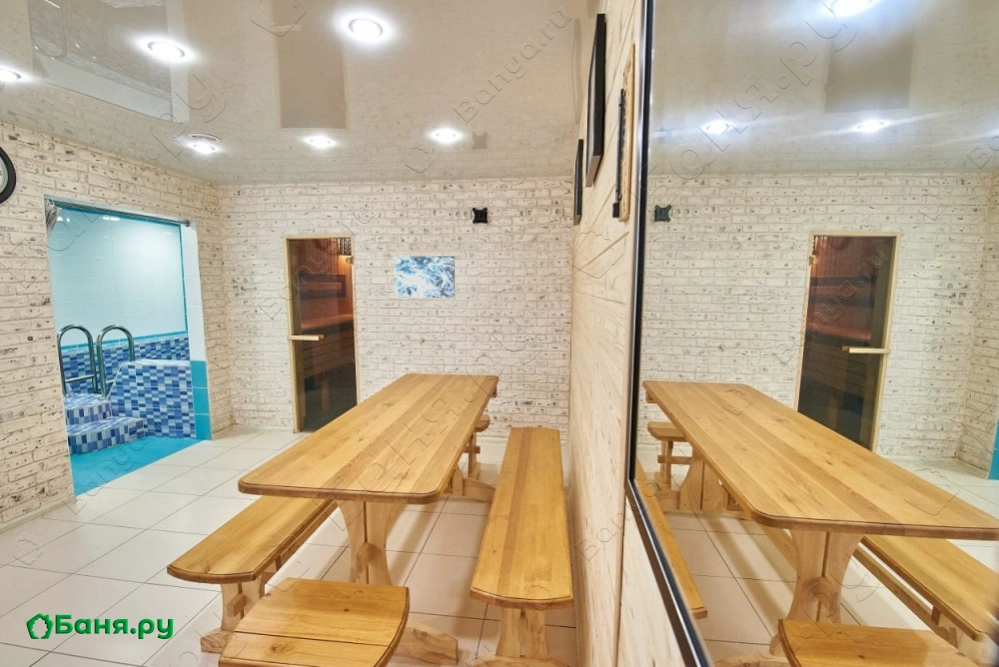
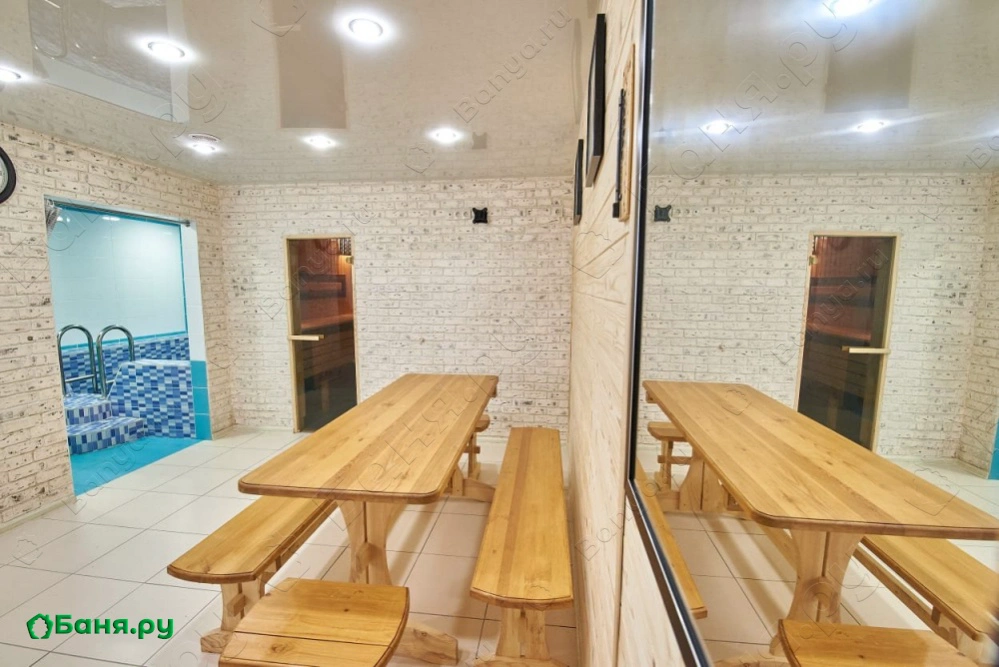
- wall art [393,255,456,299]
